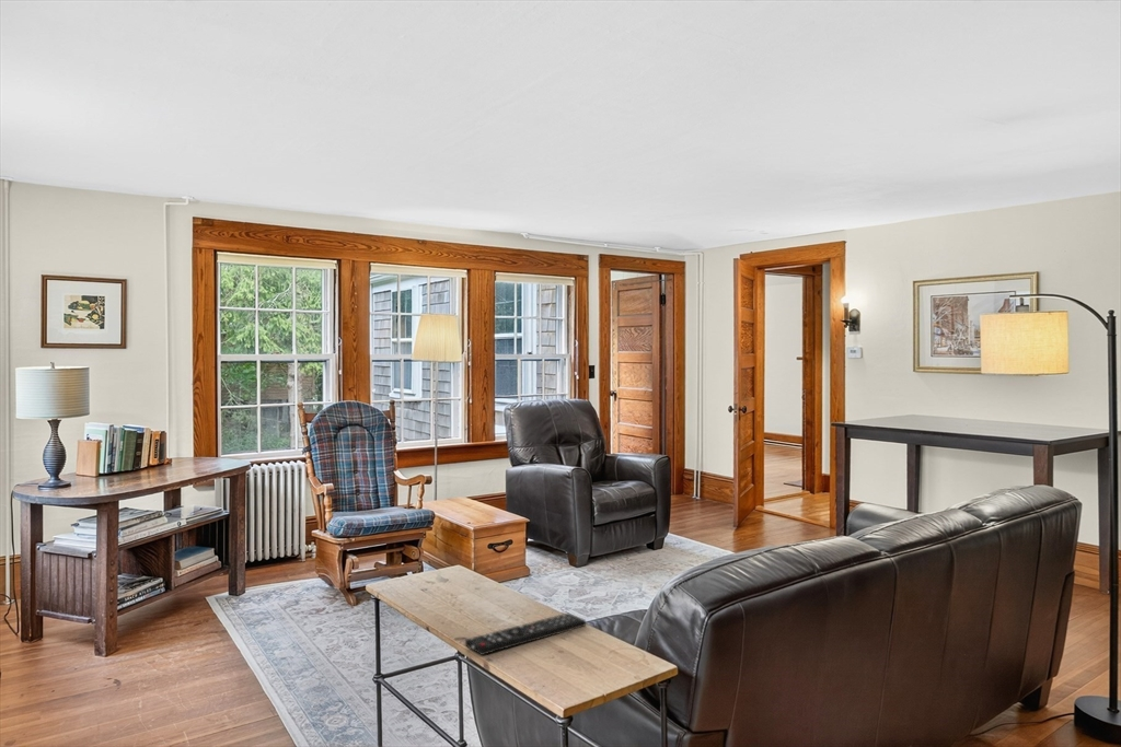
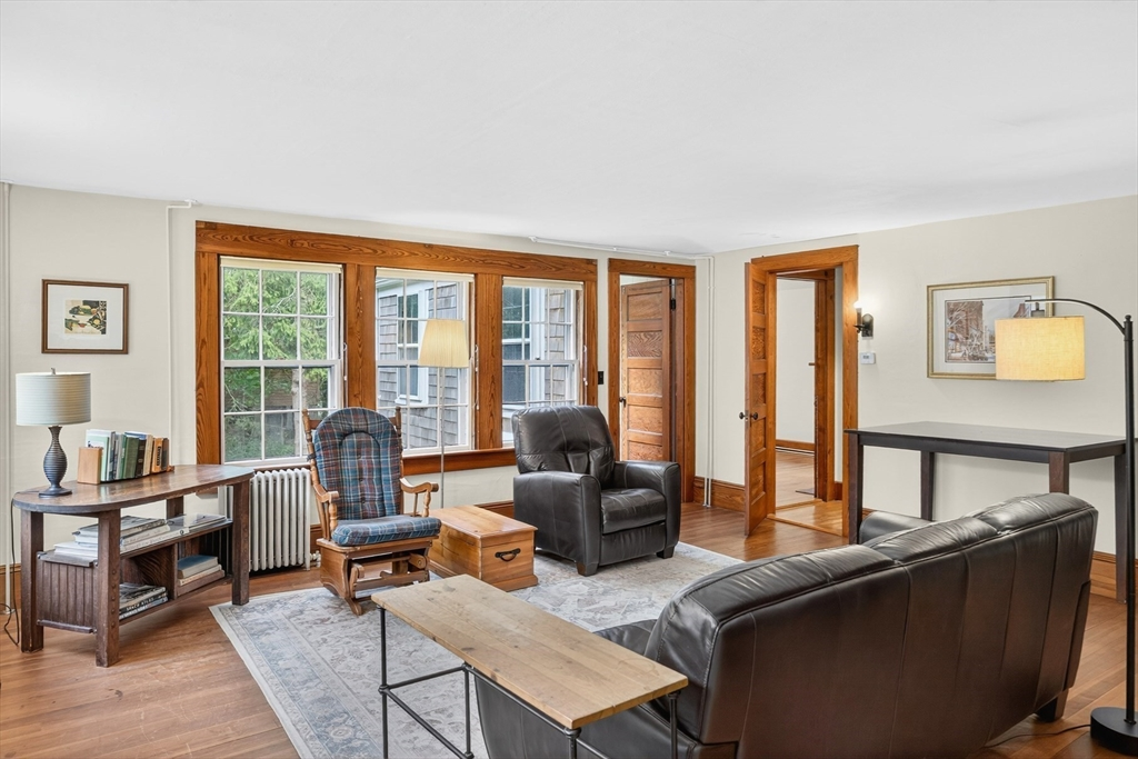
- remote control [464,612,587,656]
